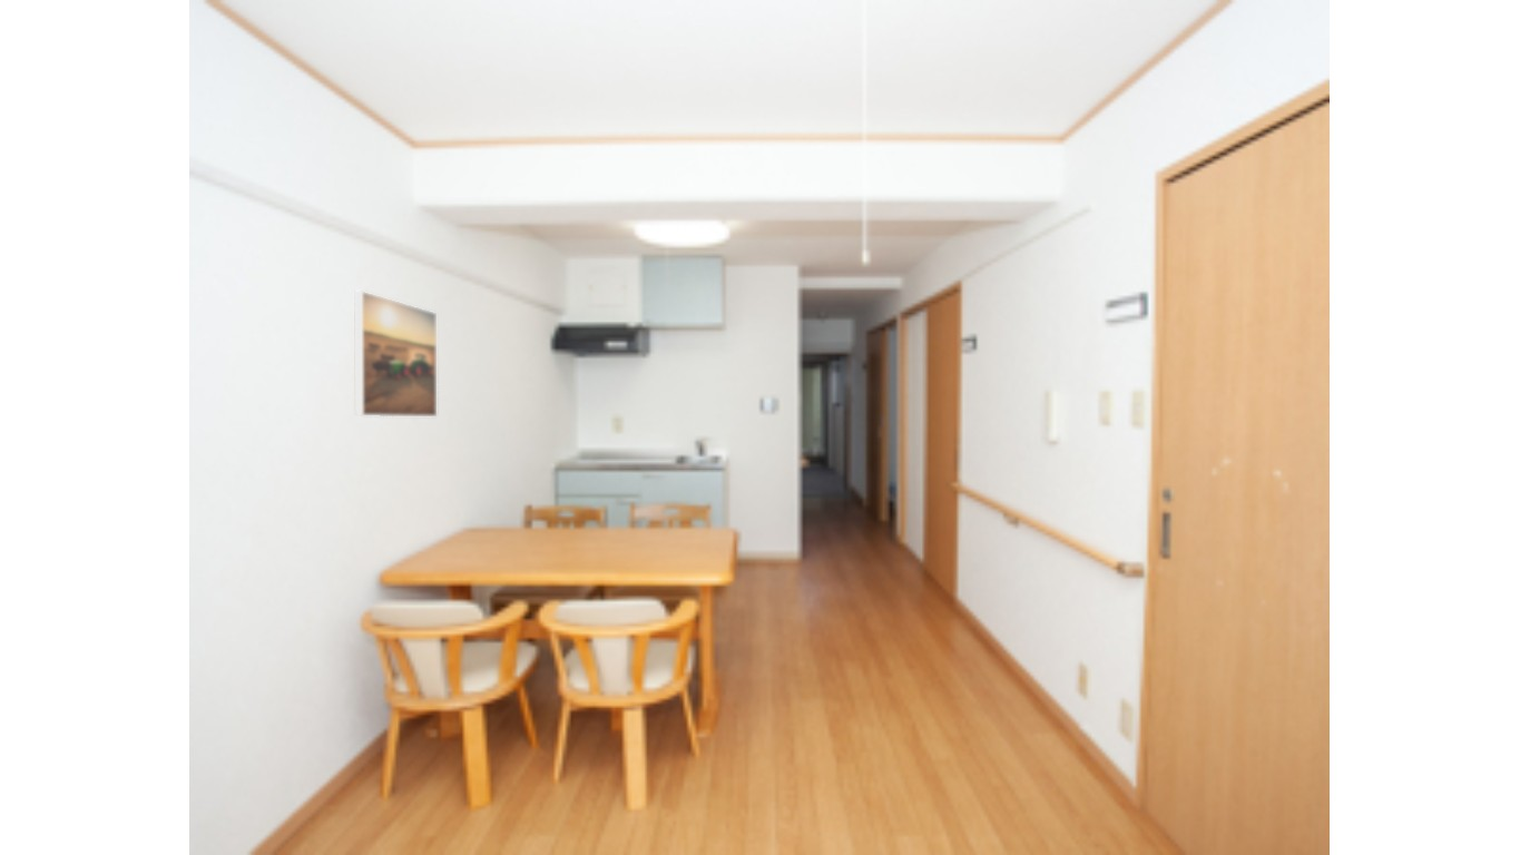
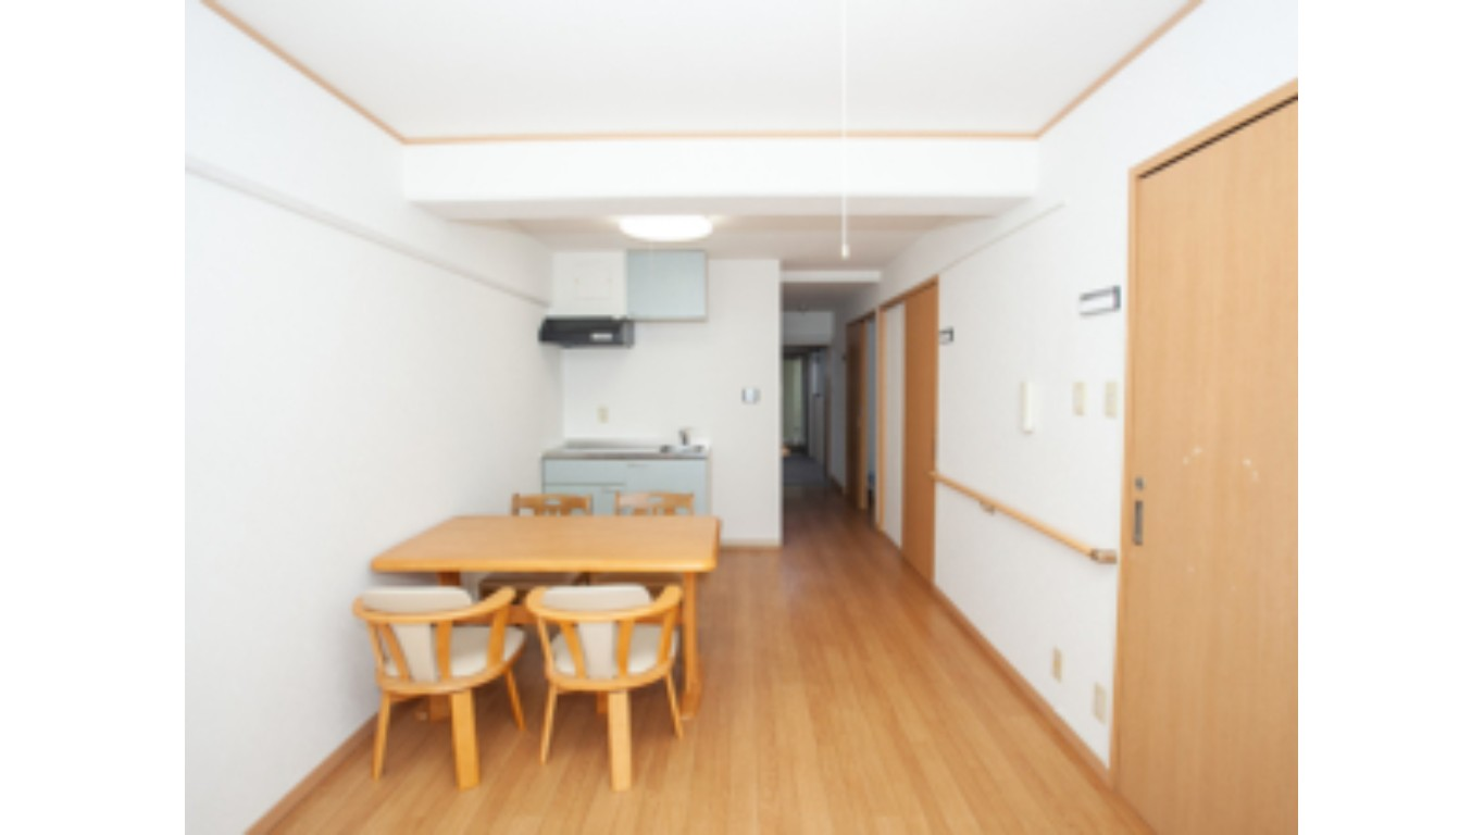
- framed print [354,291,438,417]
